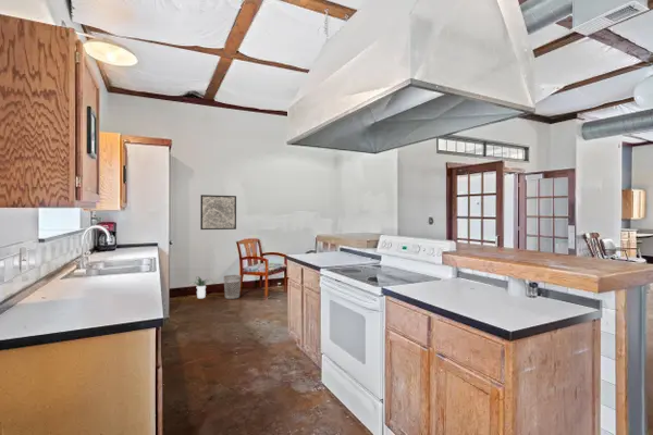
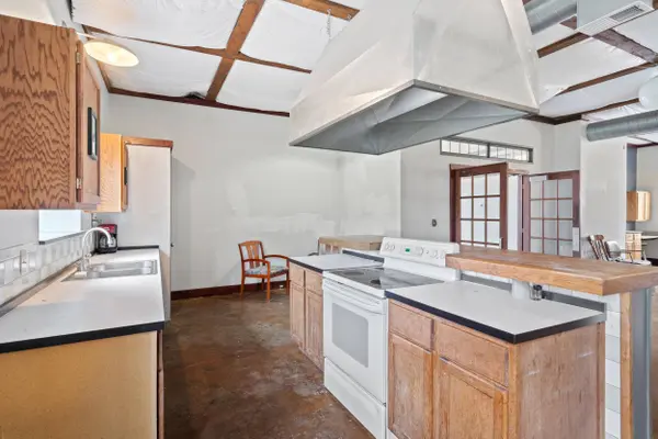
- wall art [199,194,237,231]
- potted plant [187,275,215,299]
- wastebasket [222,274,243,300]
